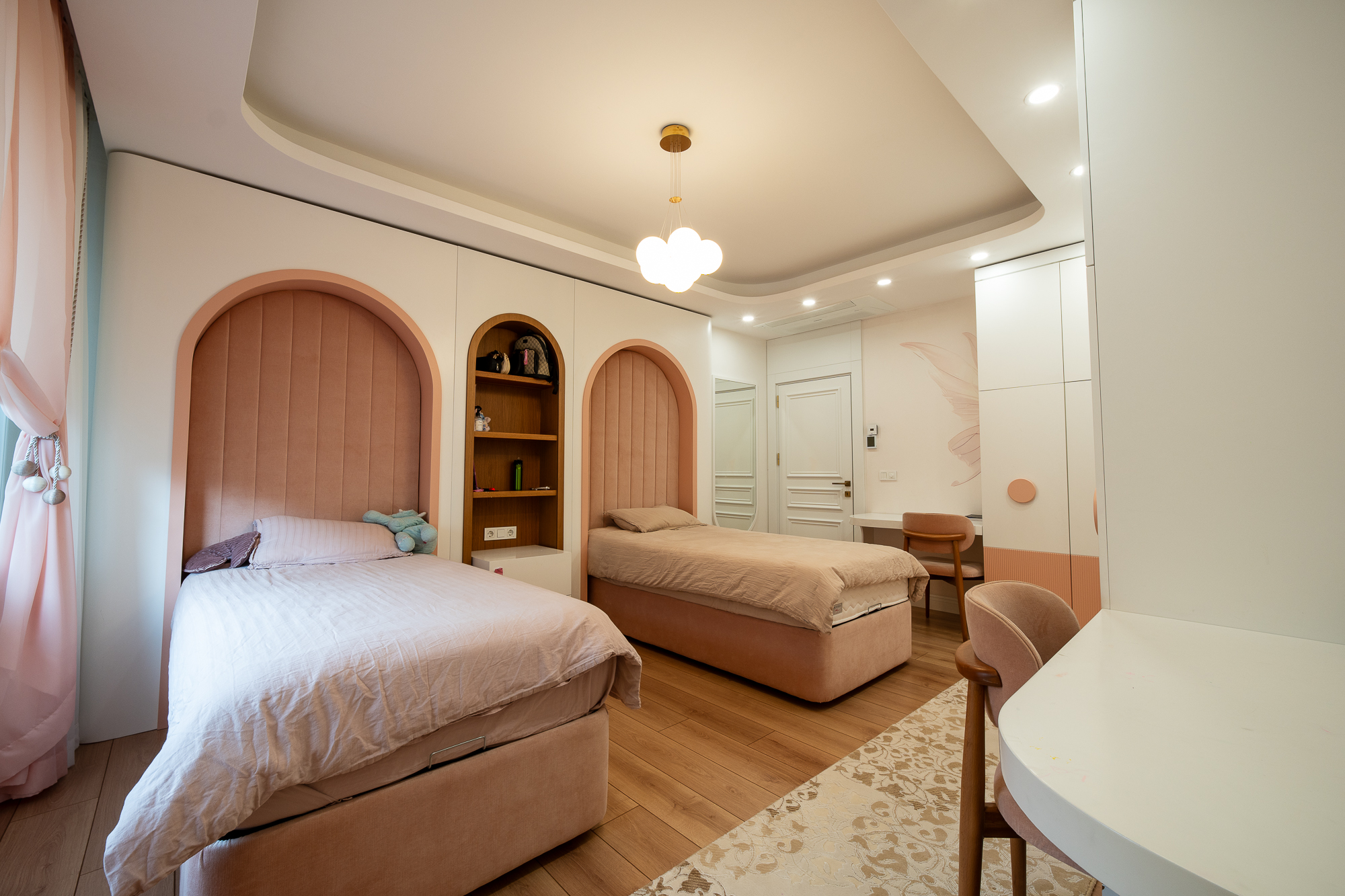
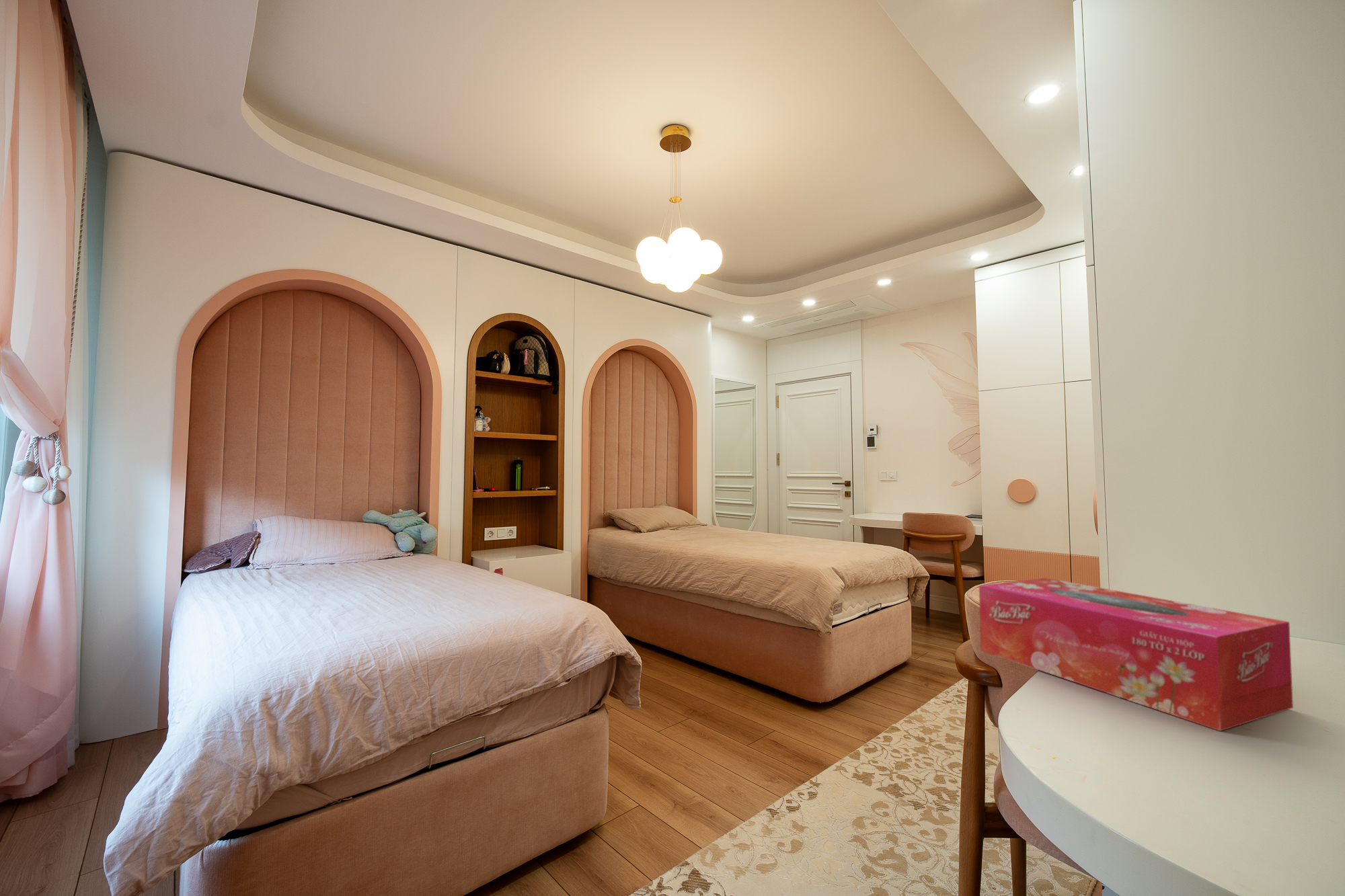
+ tissue box [978,577,1294,732]
